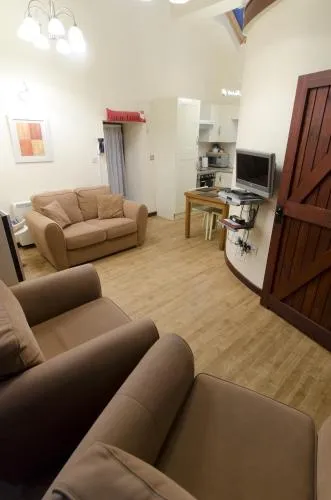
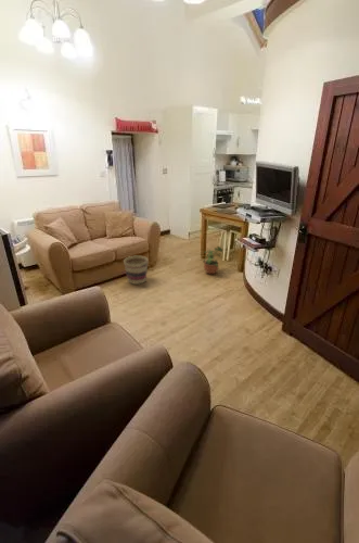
+ potted plant [202,245,223,275]
+ basket [123,255,150,286]
